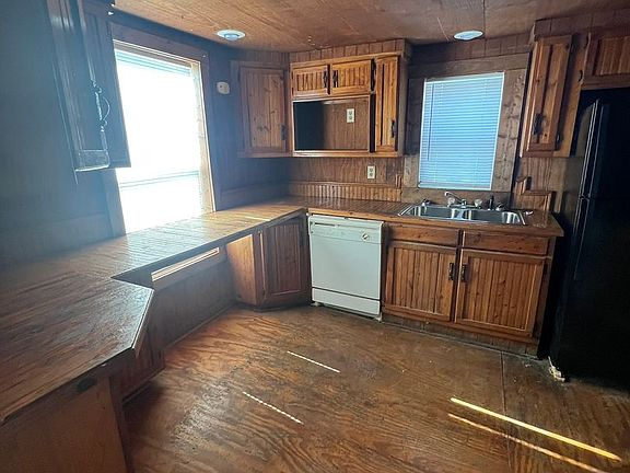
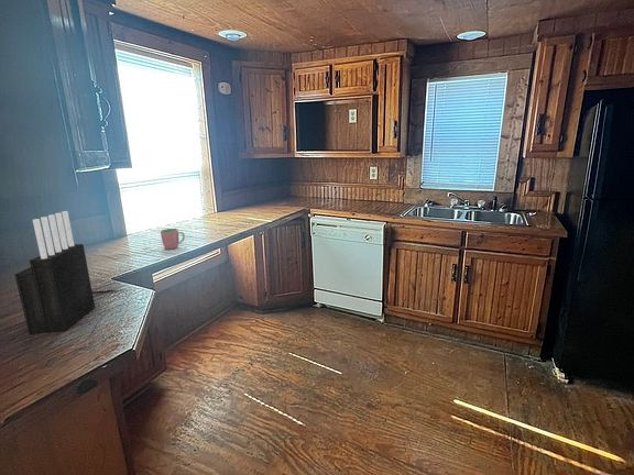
+ cup [160,228,186,251]
+ knife block [14,210,96,334]
